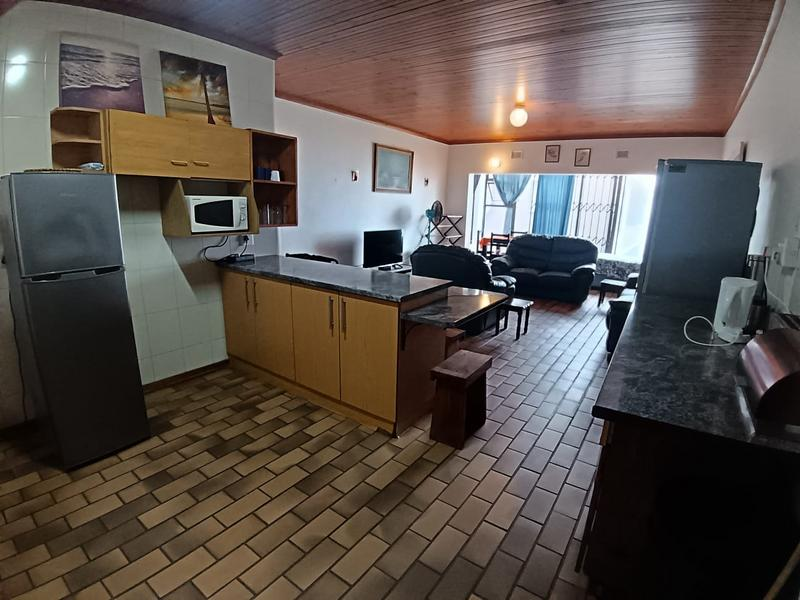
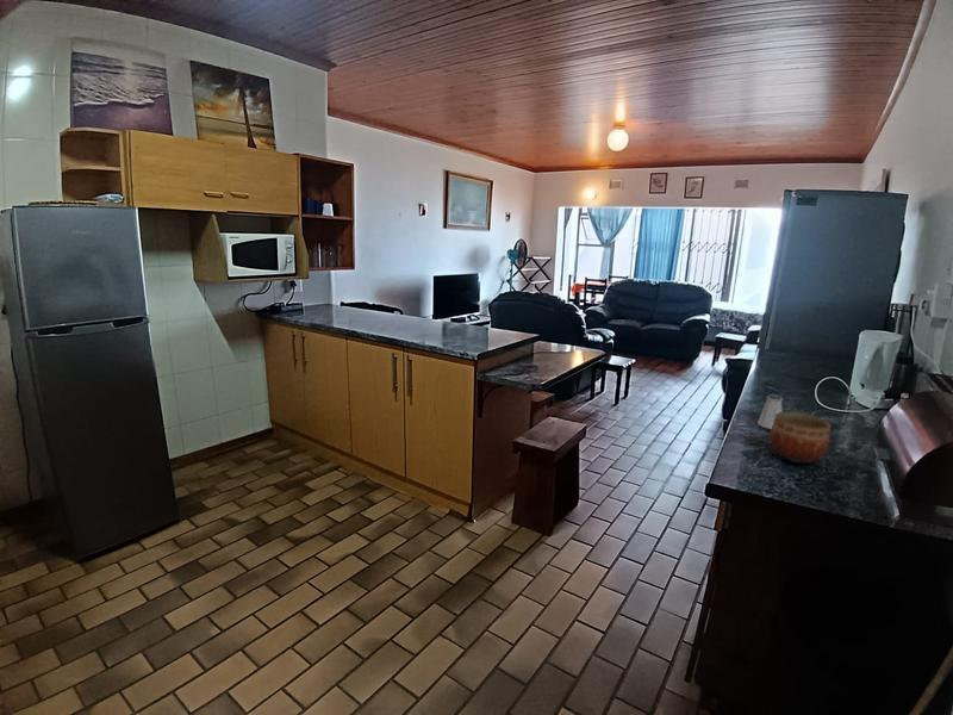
+ bowl [770,411,831,465]
+ saltshaker [756,393,784,430]
